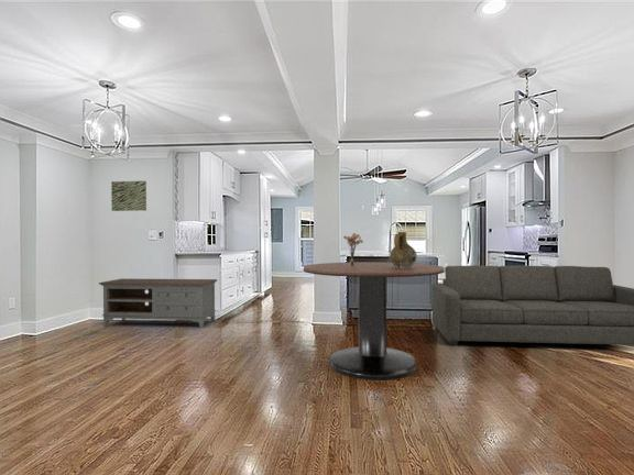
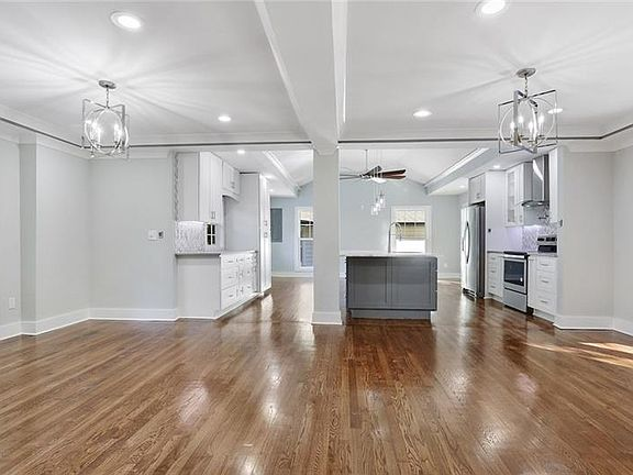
- sofa [430,264,634,346]
- wall art [110,180,147,212]
- bouquet [342,231,364,266]
- ceramic jug [389,231,418,268]
- dining table [303,261,446,382]
- media console [98,277,218,330]
